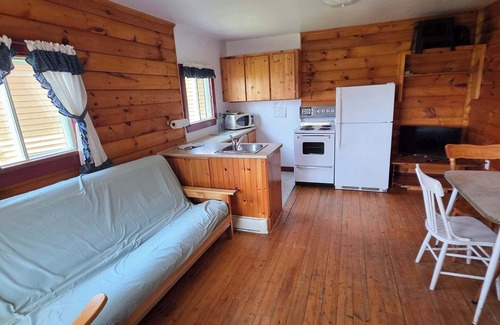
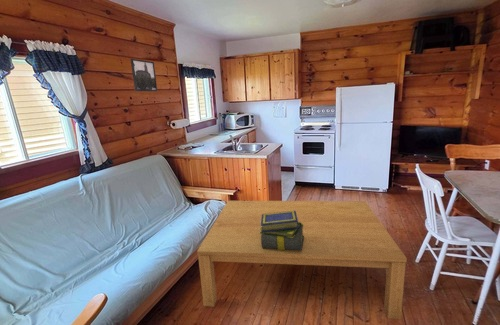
+ stack of books [259,210,305,251]
+ coffee table [196,200,408,320]
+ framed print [130,58,158,92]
